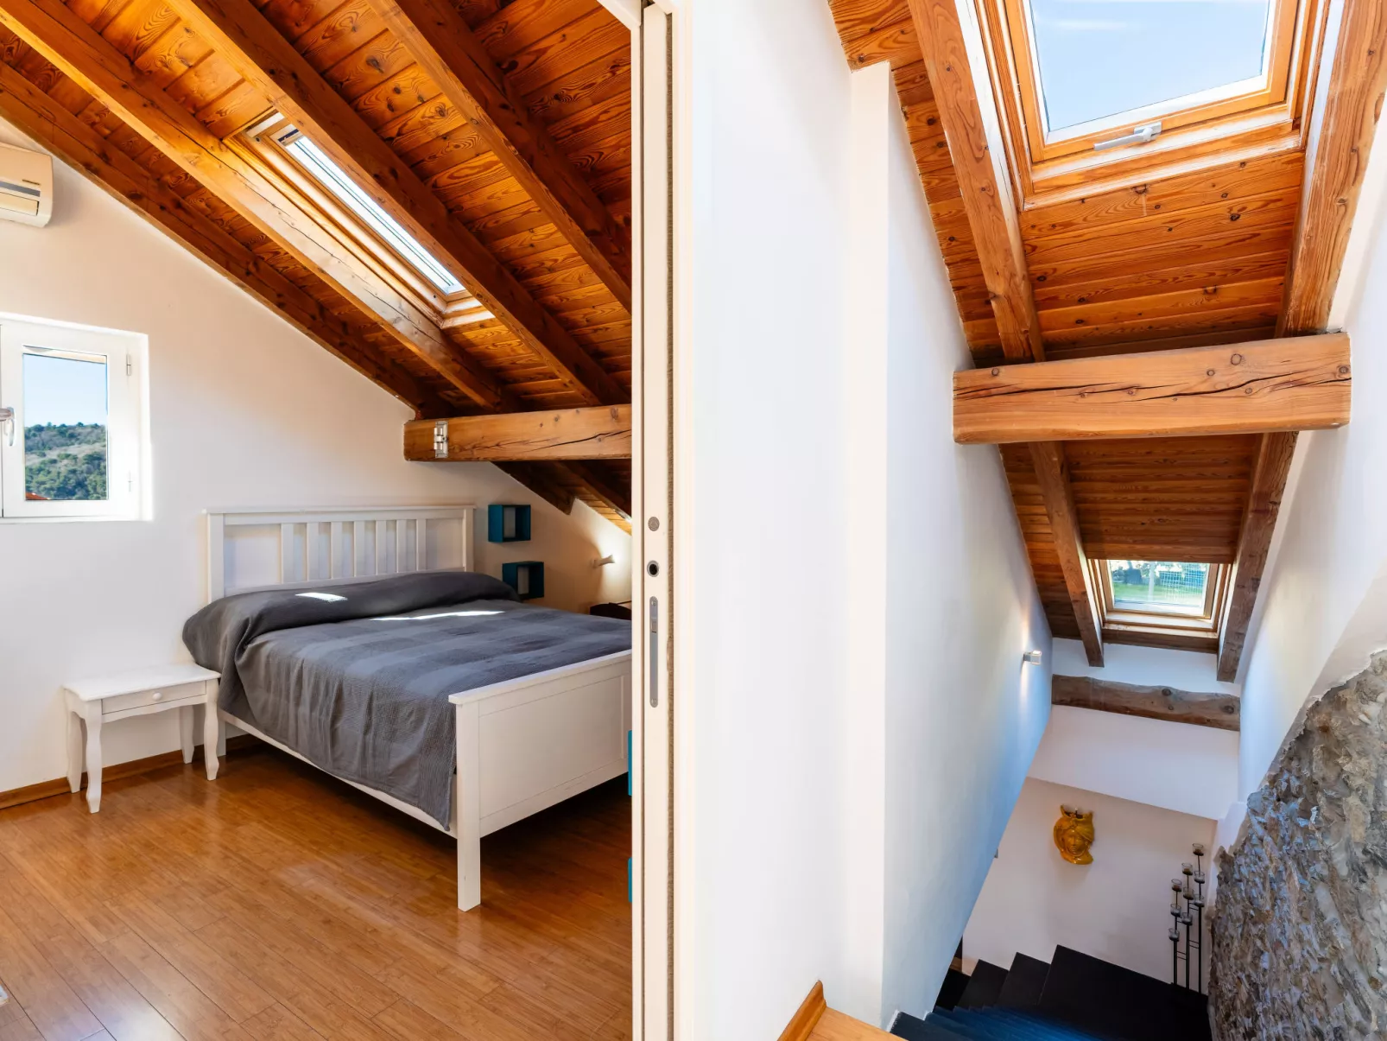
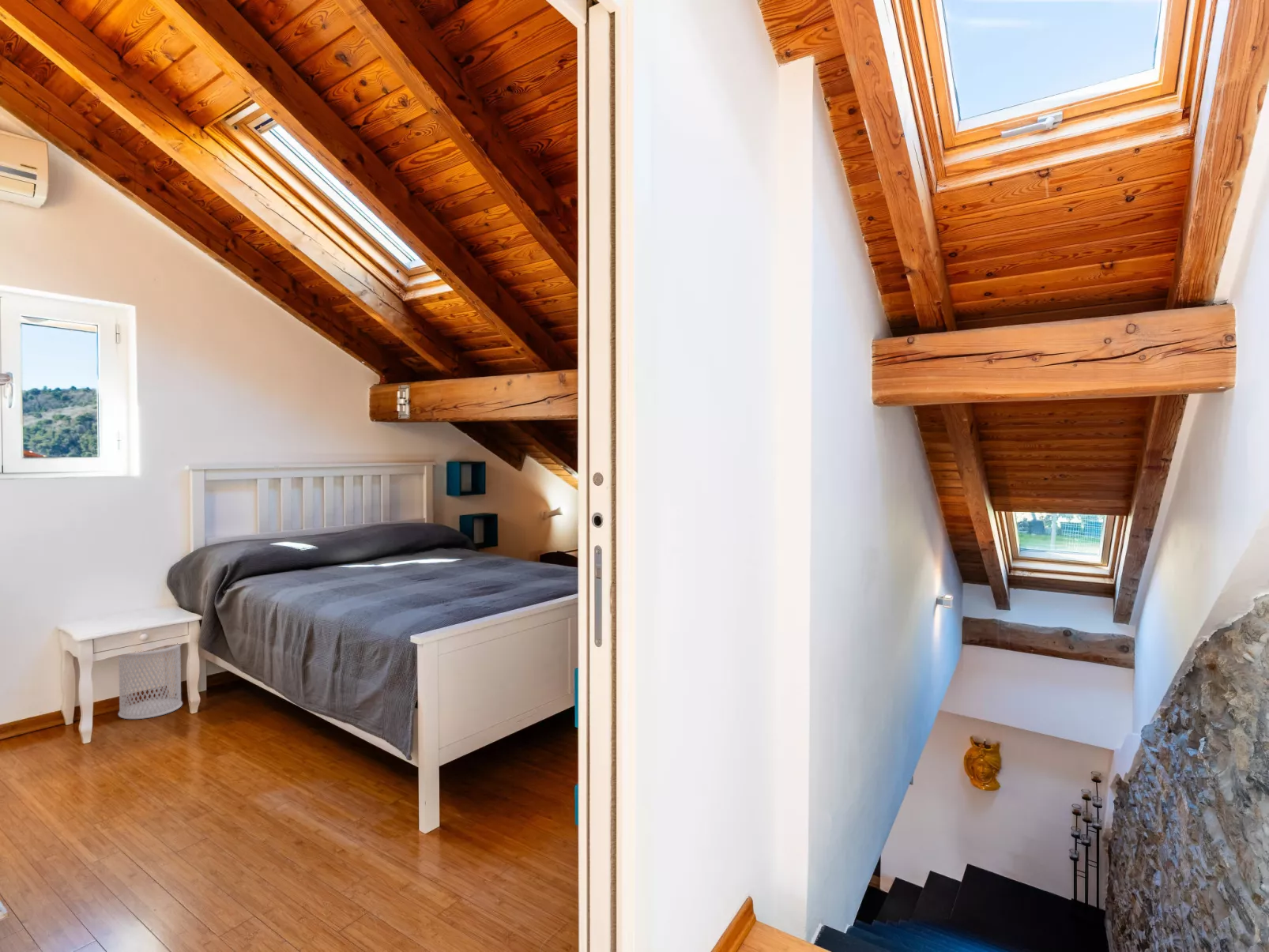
+ wastebasket [118,643,183,720]
